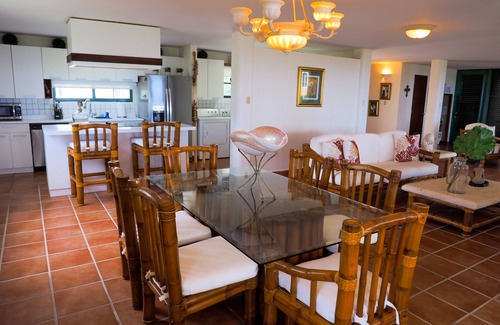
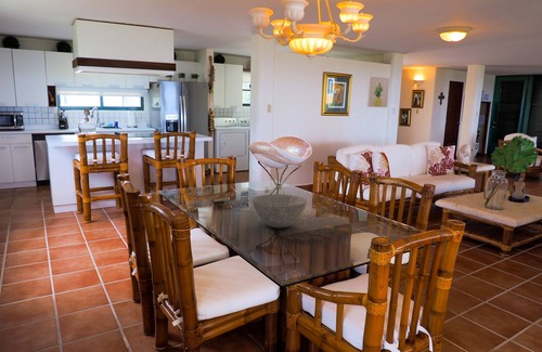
+ bowl [251,193,308,229]
+ wall art [365,76,390,108]
